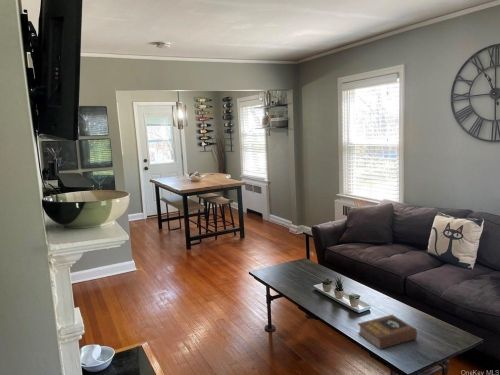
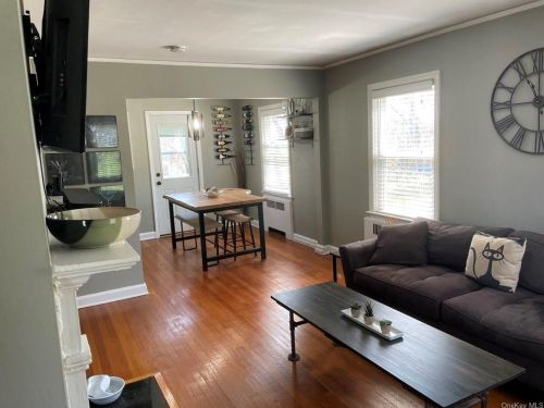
- book [357,314,418,351]
